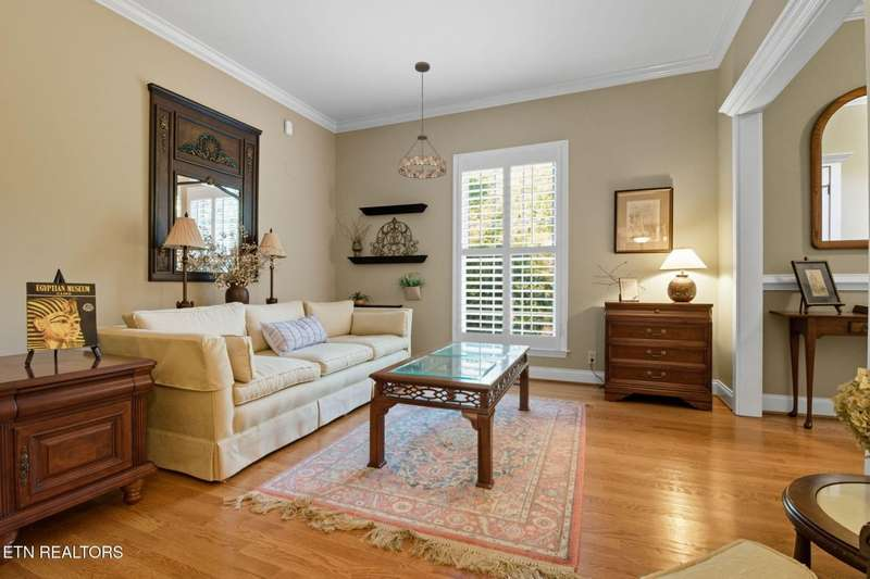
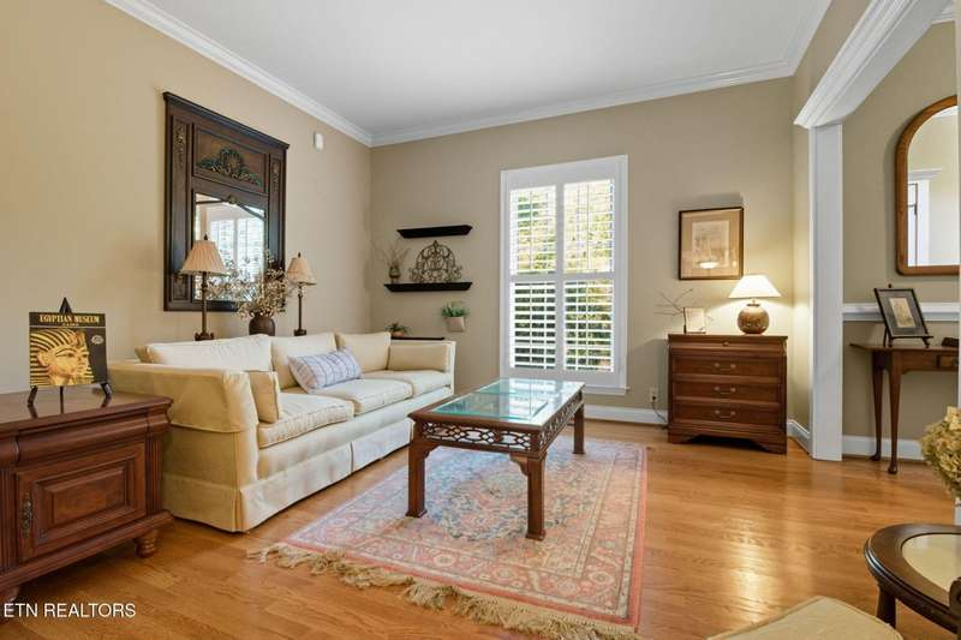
- chandelier [398,61,447,179]
